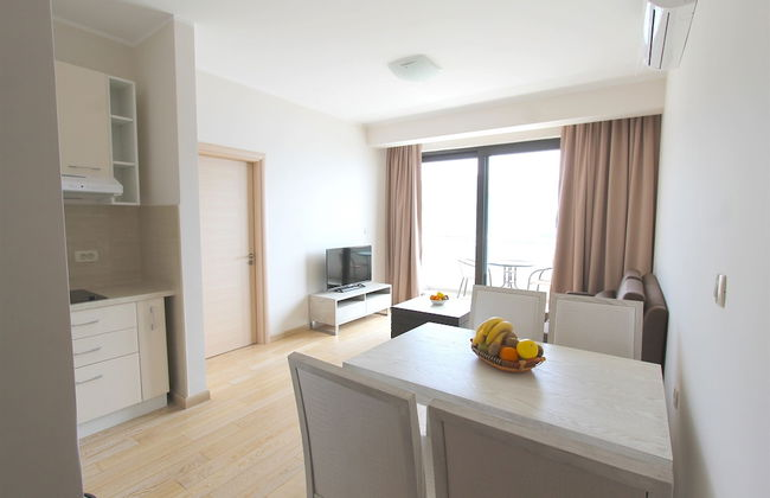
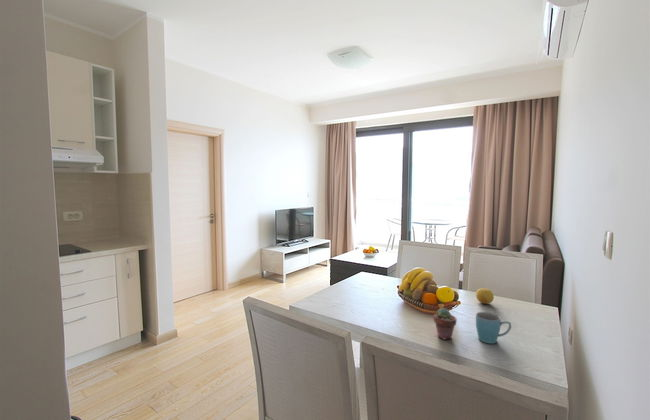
+ potted succulent [433,307,457,341]
+ fruit [475,287,495,305]
+ mug [475,311,512,345]
